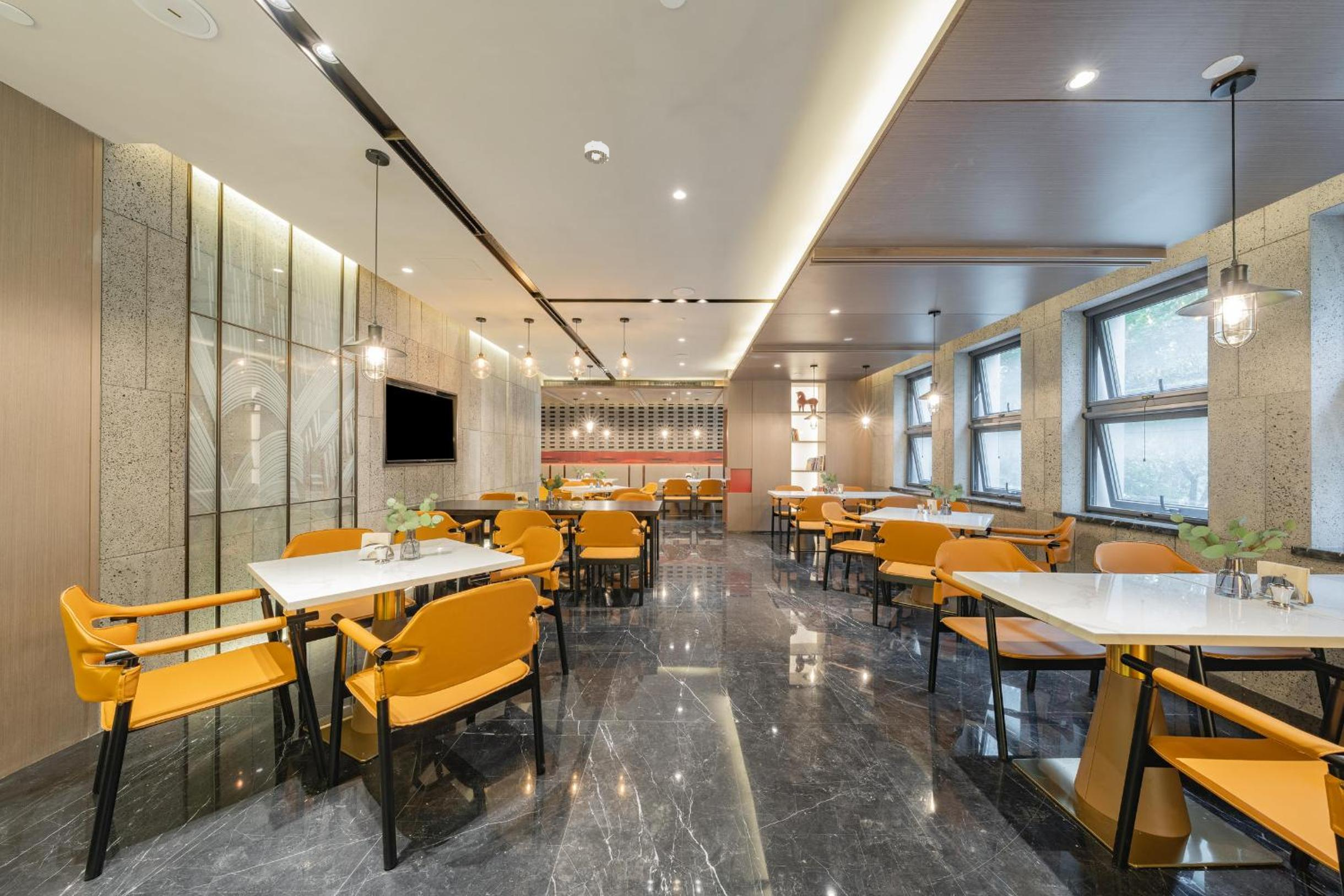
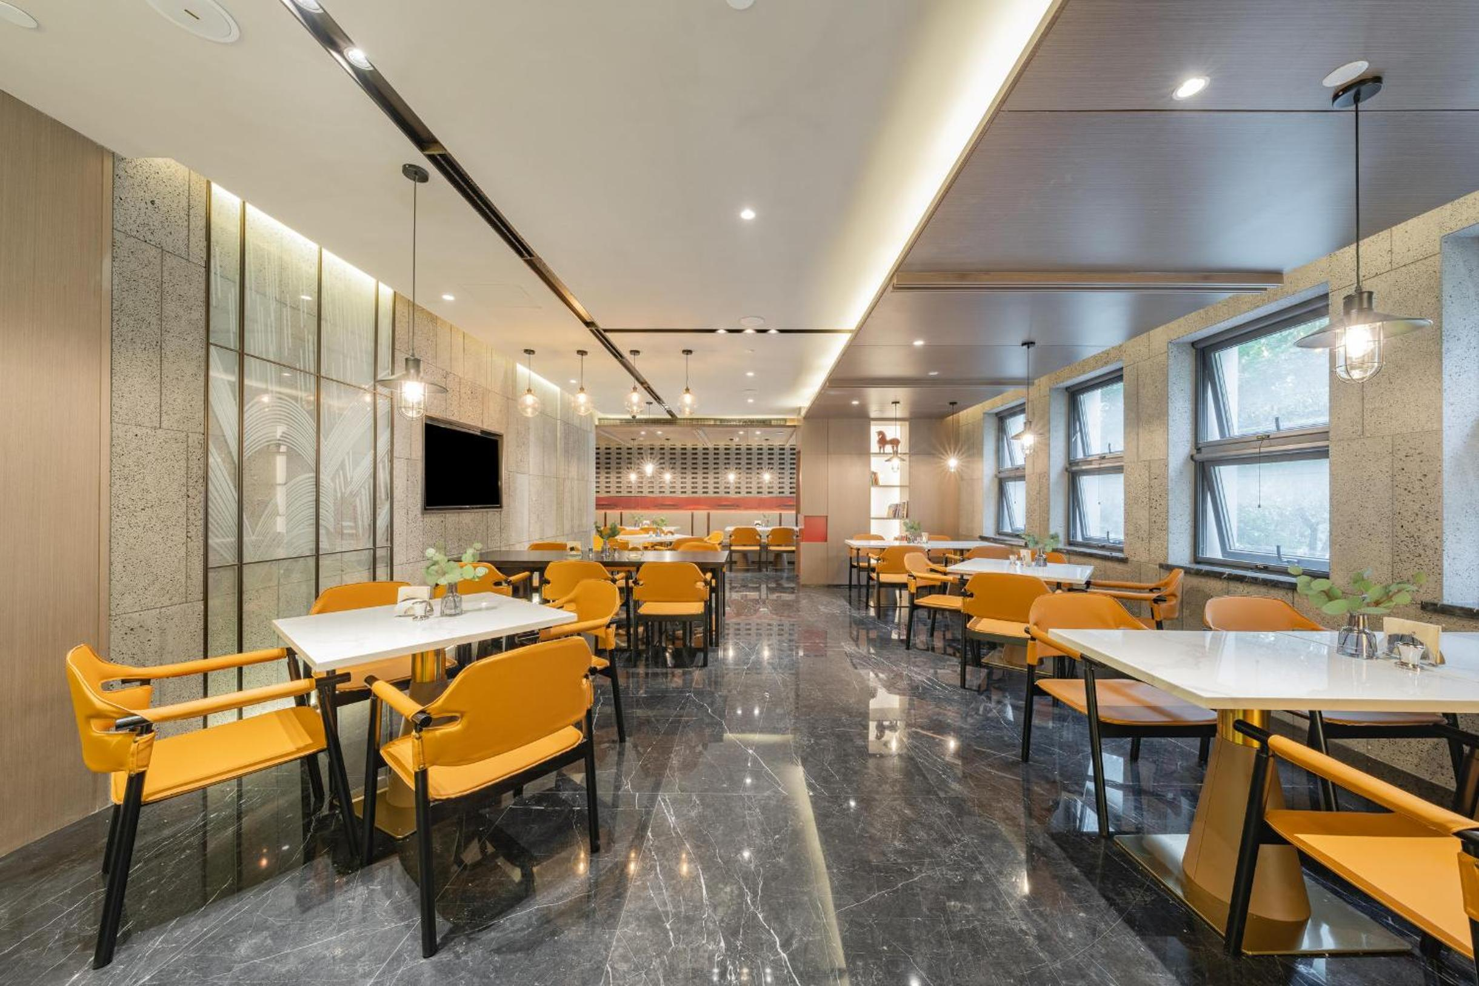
- smoke detector [584,140,610,165]
